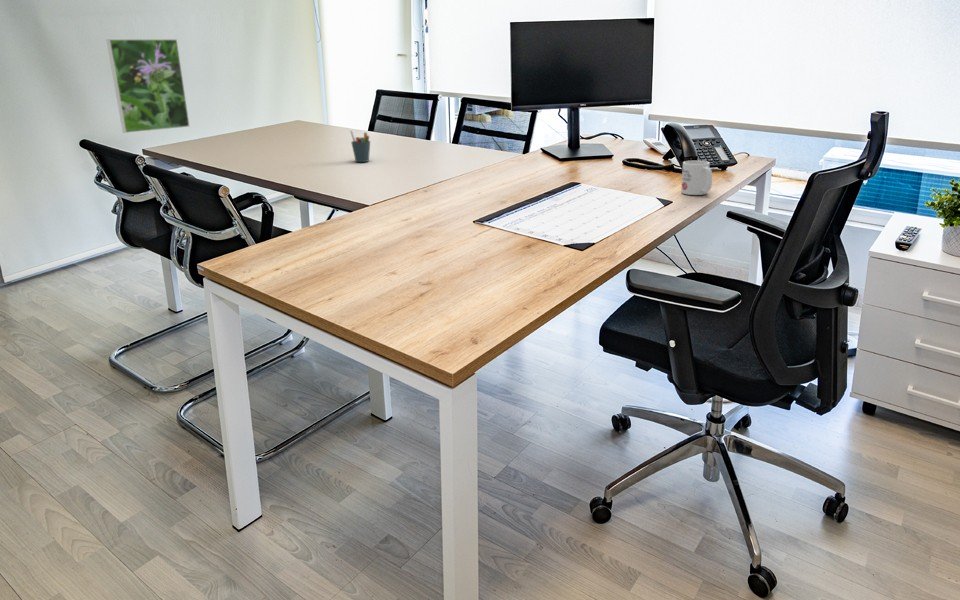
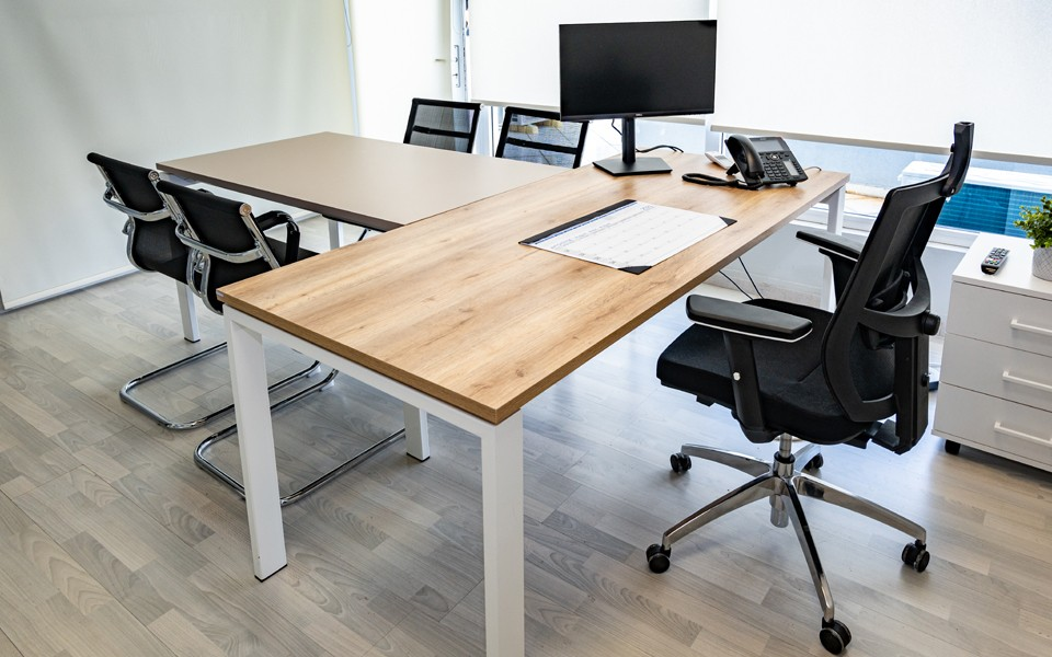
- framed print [105,38,191,134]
- pen holder [349,130,371,163]
- mug [680,160,713,196]
